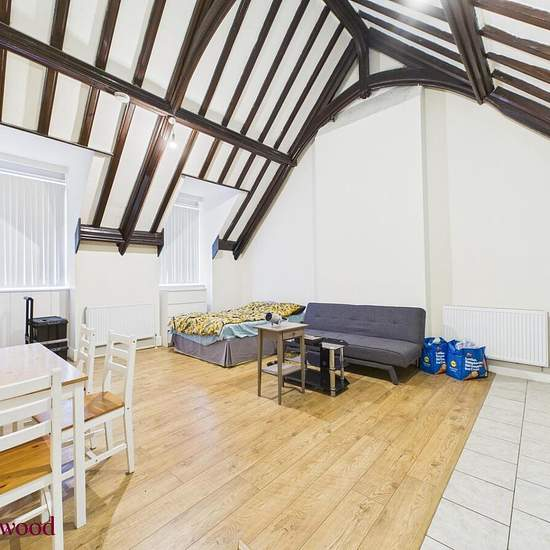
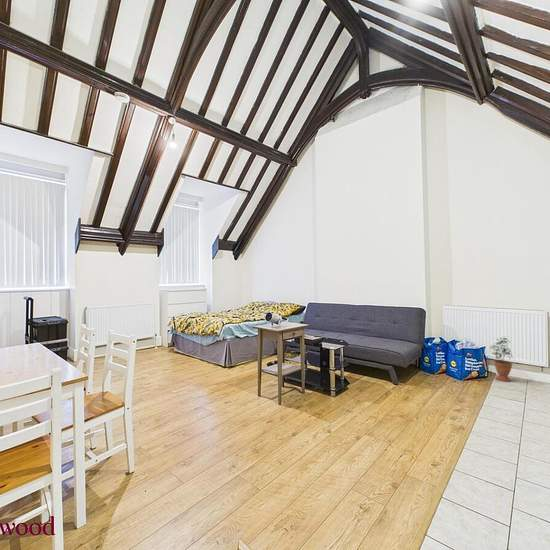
+ potted plant [489,337,514,382]
